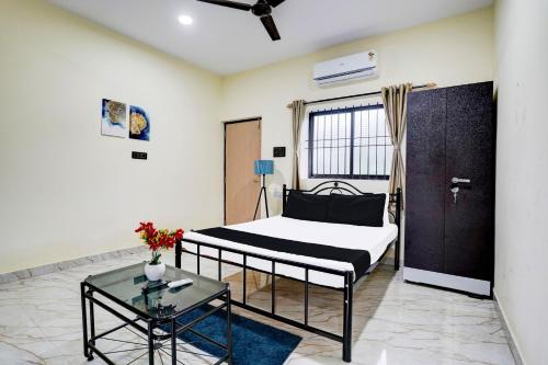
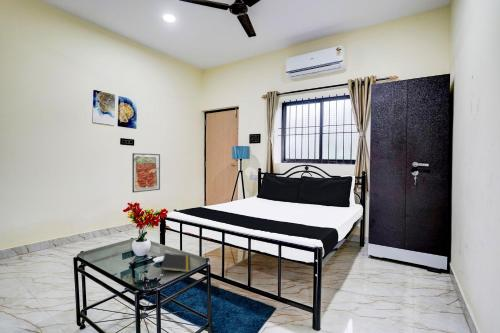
+ notepad [160,252,191,273]
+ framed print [131,152,161,194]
